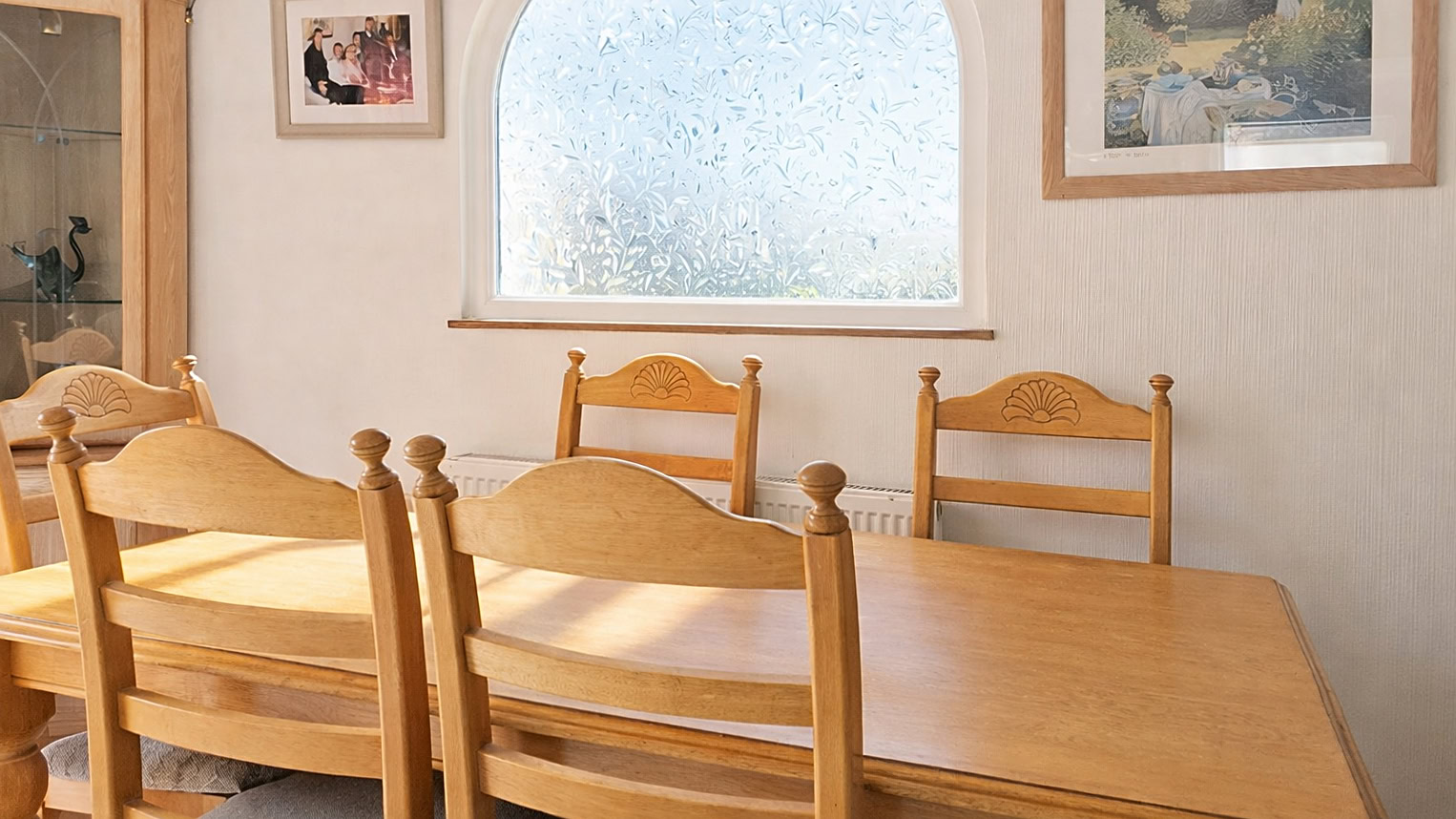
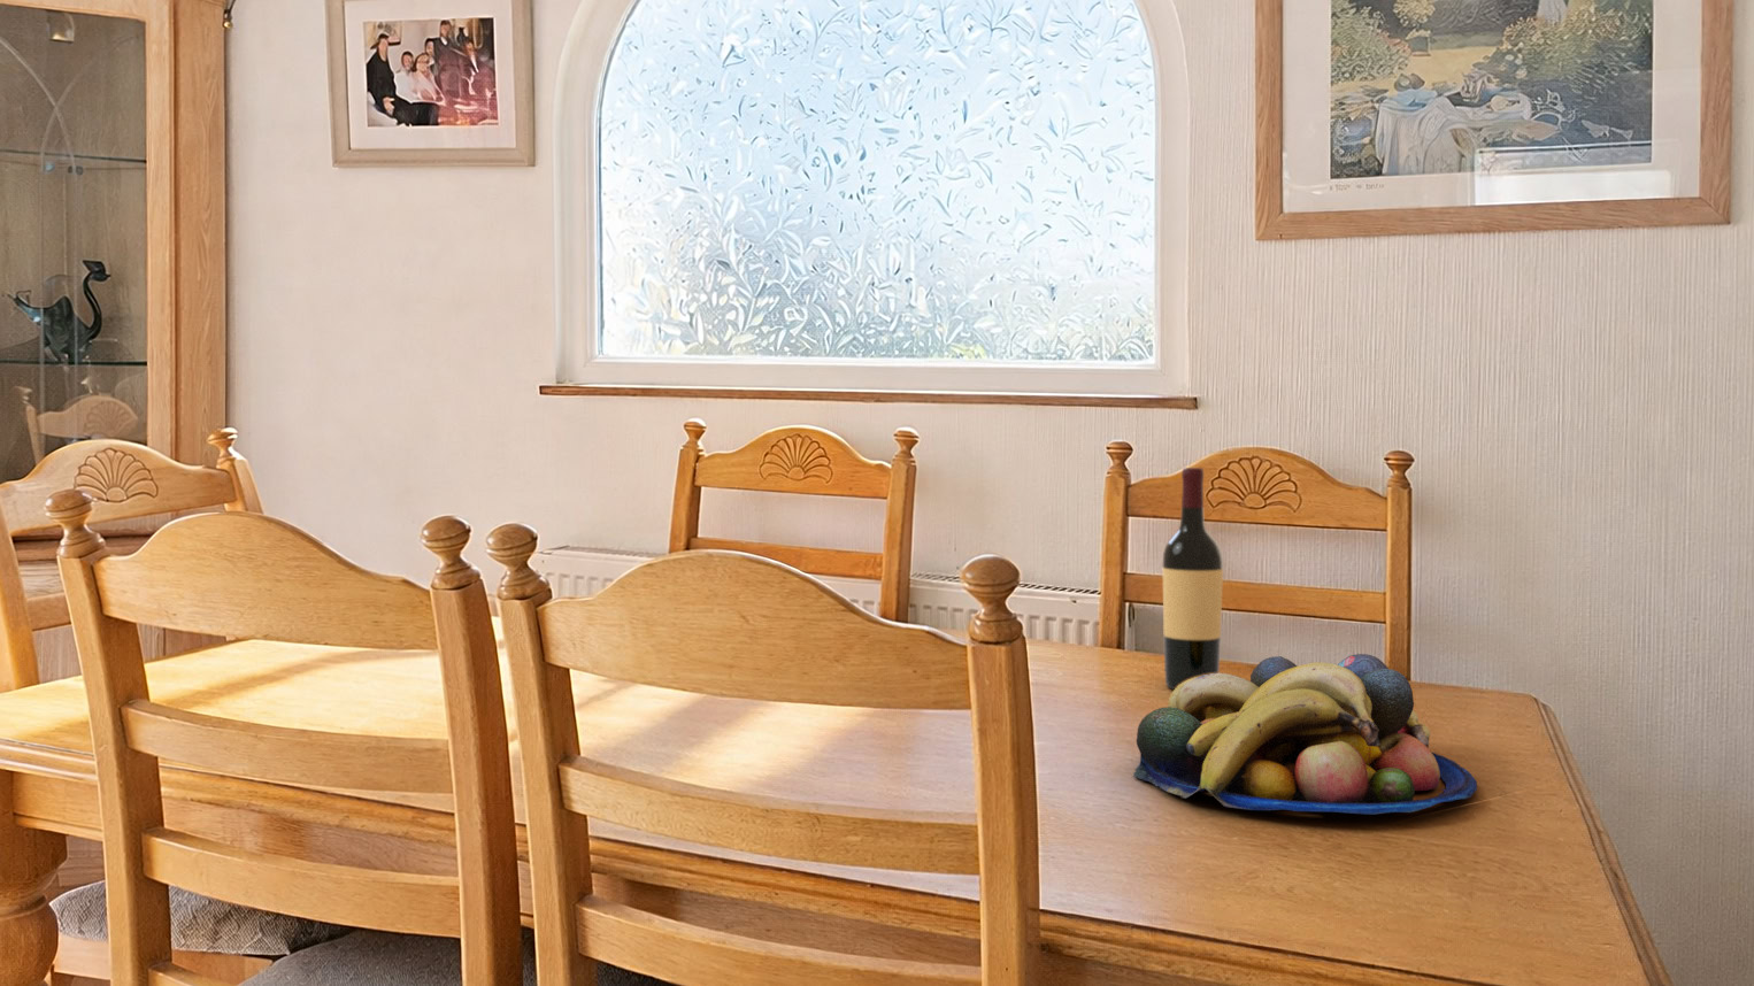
+ fruit bowl [1132,653,1478,816]
+ wine bottle [1163,467,1224,691]
